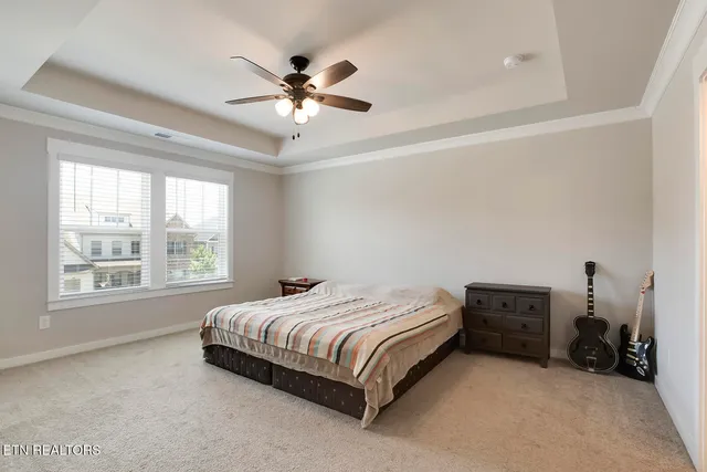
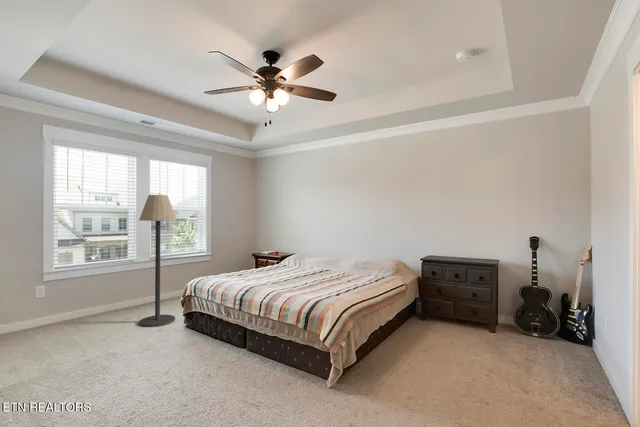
+ floor lamp [138,194,177,328]
